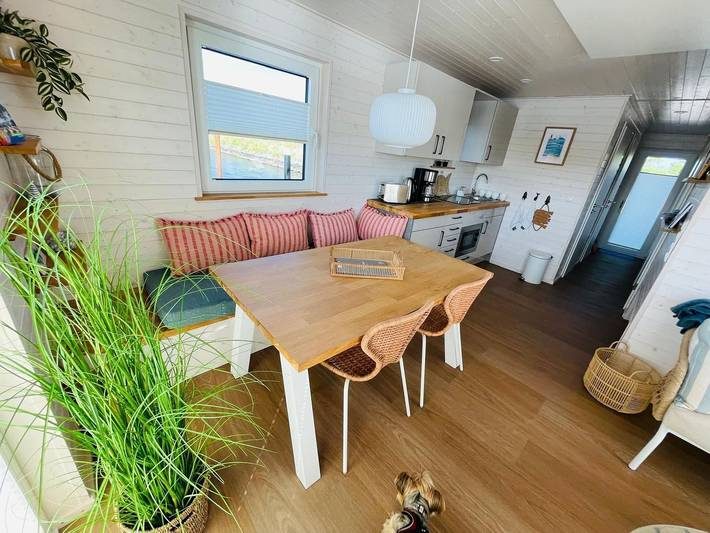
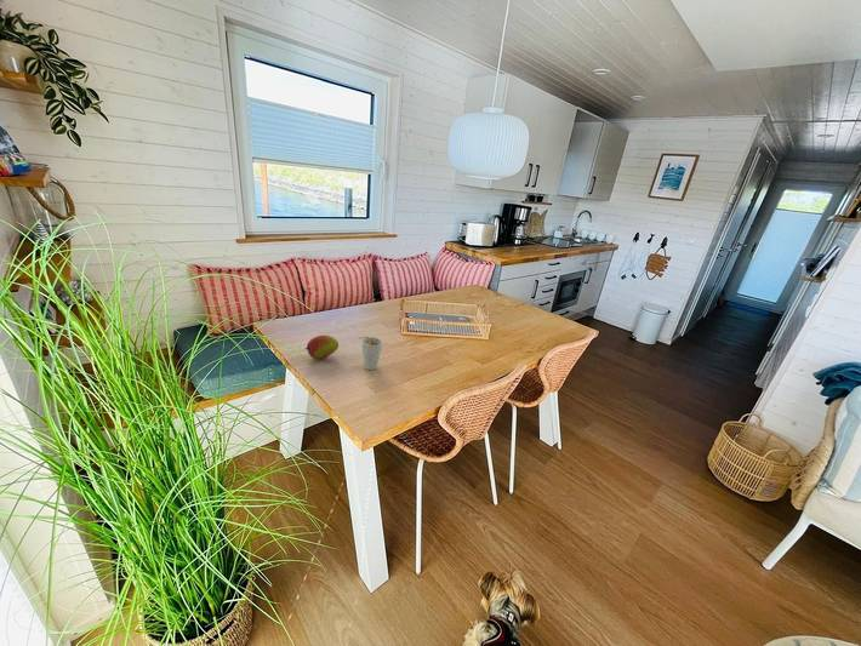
+ fruit [304,335,340,360]
+ cup [358,336,384,371]
